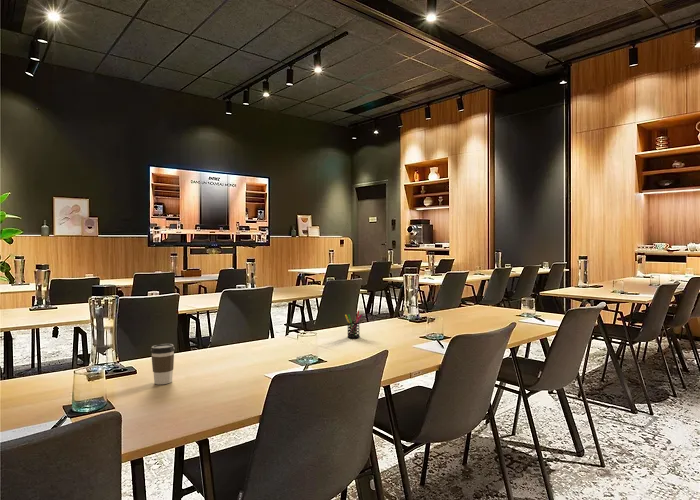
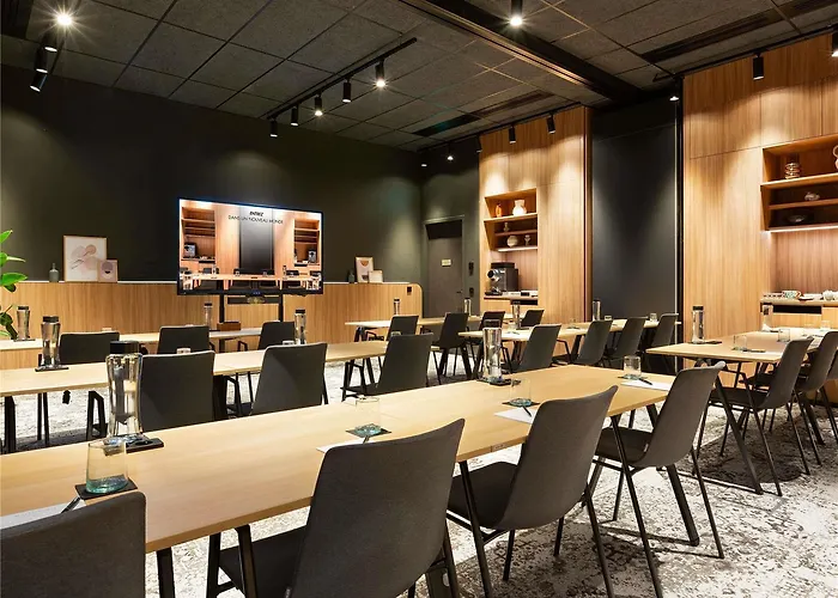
- coffee cup [150,343,176,385]
- pen holder [344,310,364,339]
